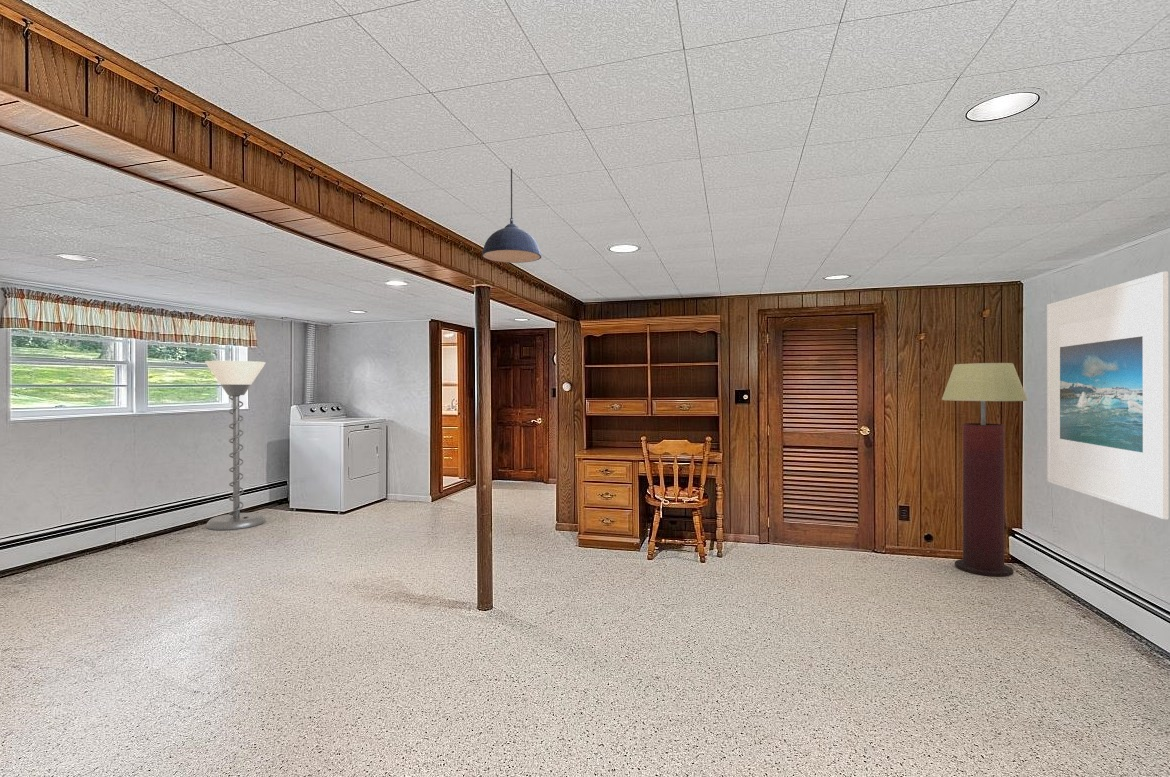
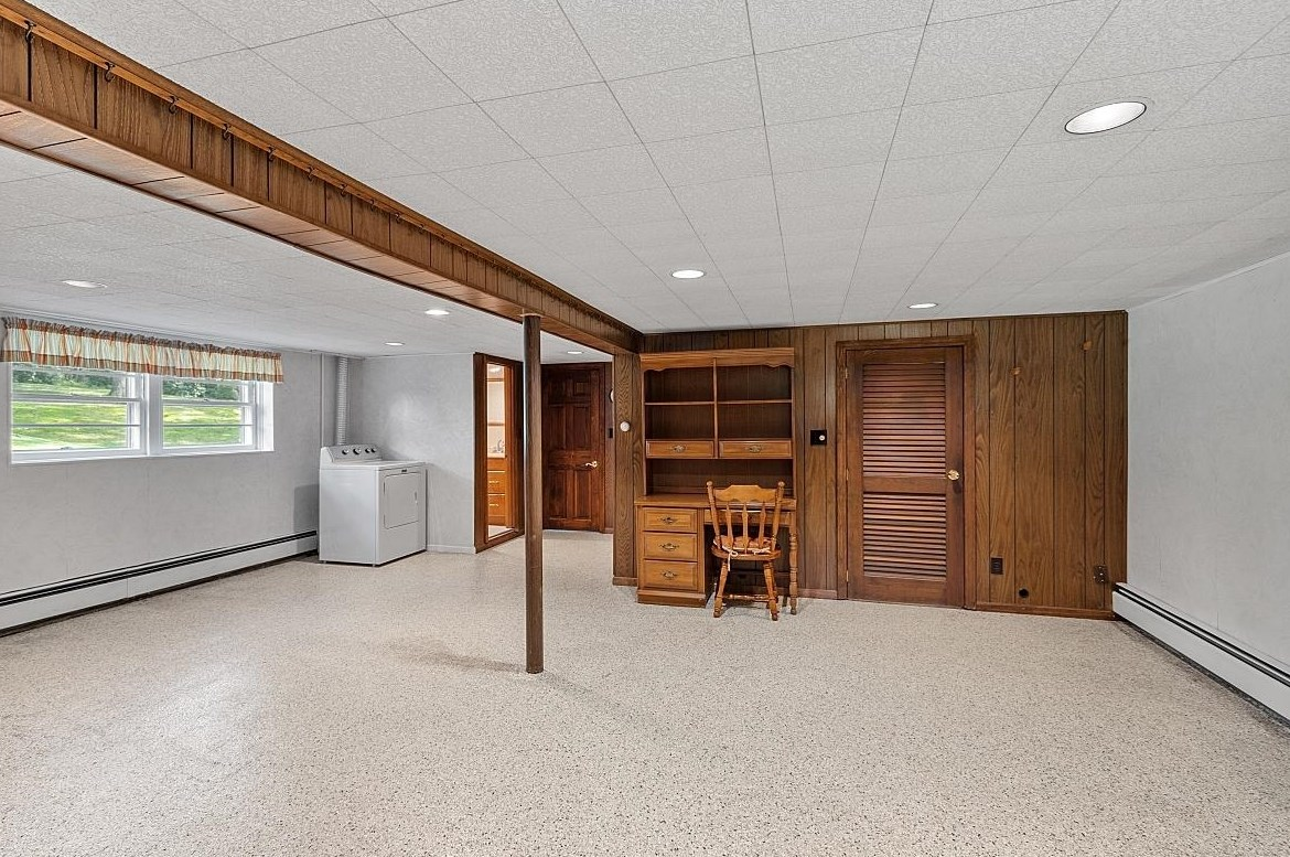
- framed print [1046,271,1170,520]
- floor lamp [941,362,1028,578]
- pendant light [481,168,542,264]
- floor lamp [204,360,267,531]
